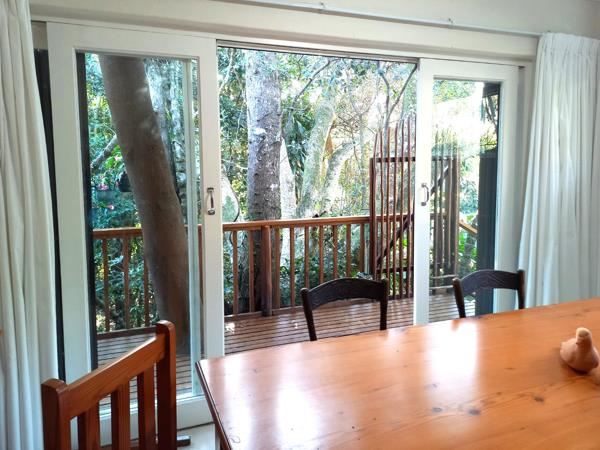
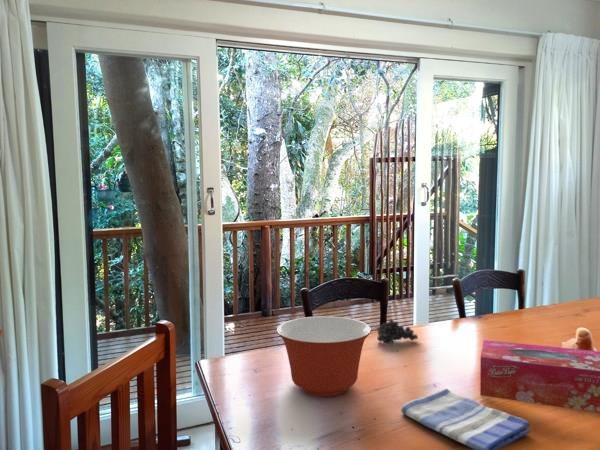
+ tissue box [479,339,600,414]
+ mixing bowl [276,315,372,397]
+ fruit [374,318,419,345]
+ dish towel [400,388,531,450]
